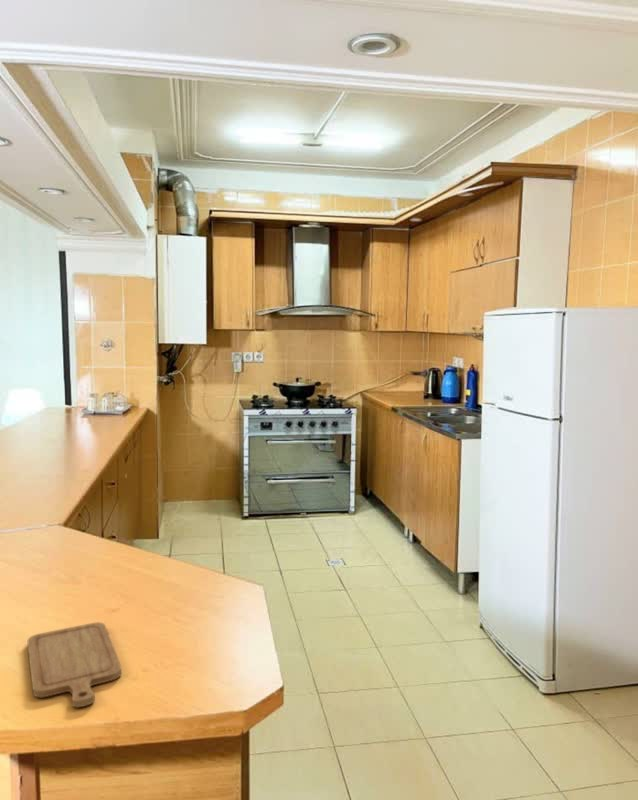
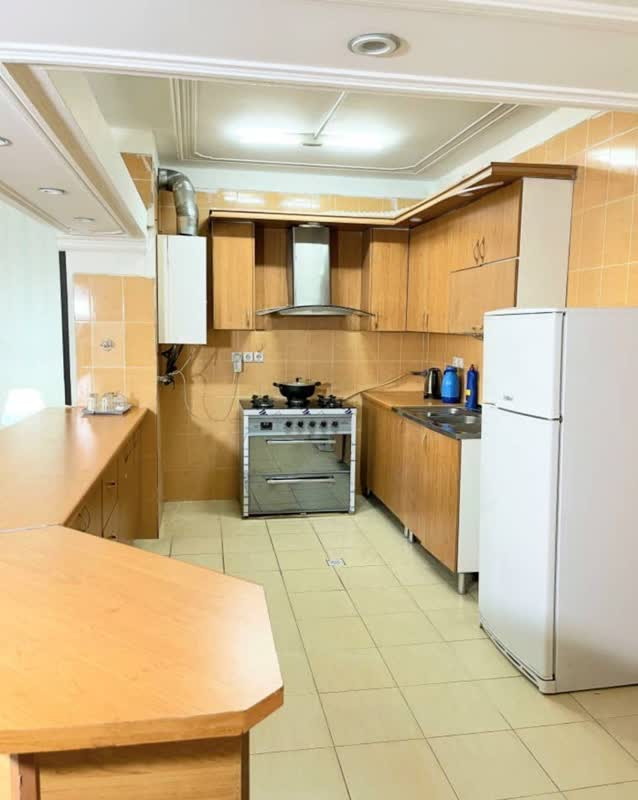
- chopping board [27,621,122,708]
